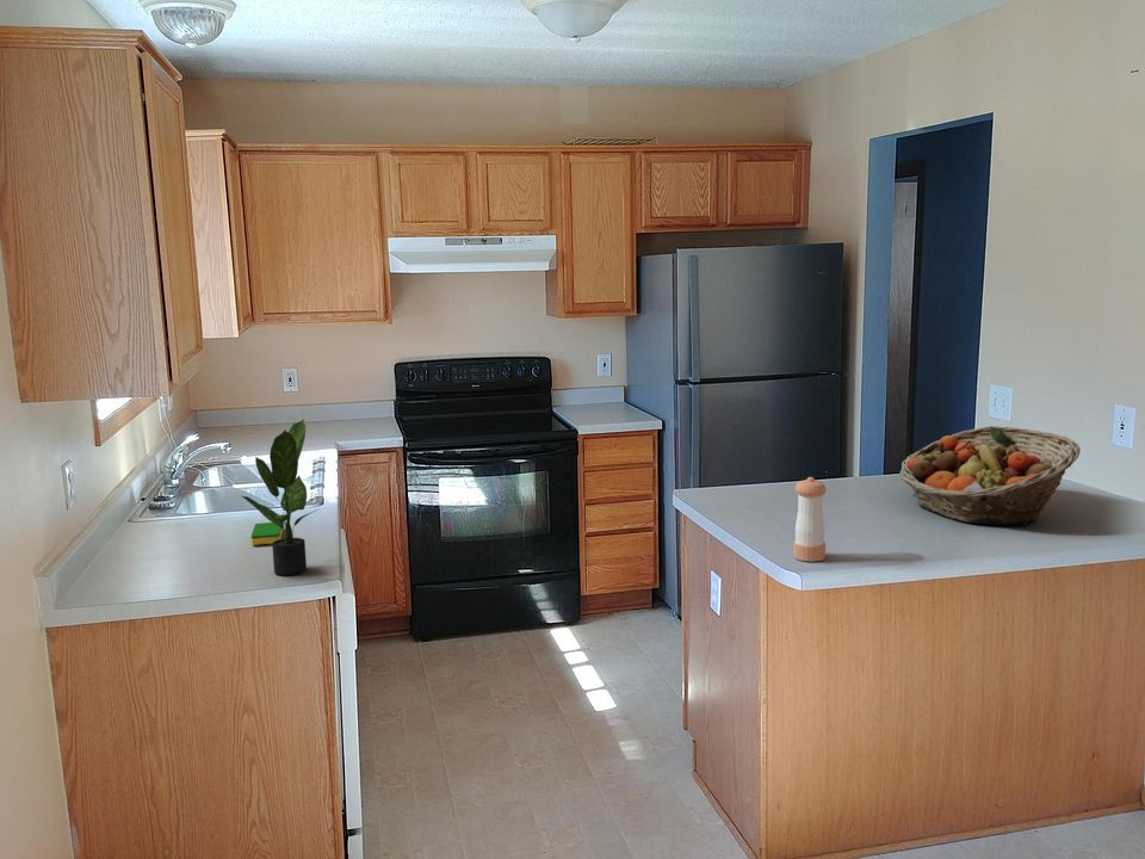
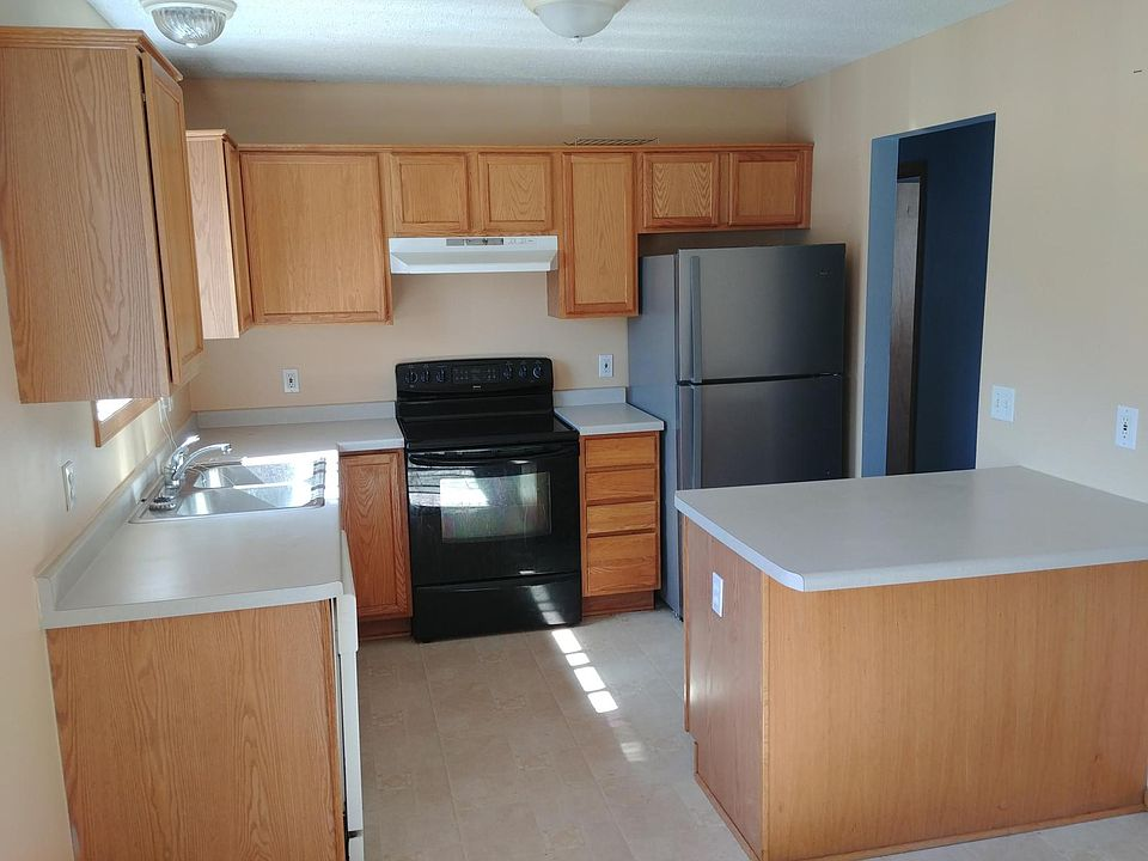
- potted plant [241,418,318,576]
- pepper shaker [792,476,828,562]
- dish sponge [249,521,284,546]
- fruit basket [898,425,1082,526]
